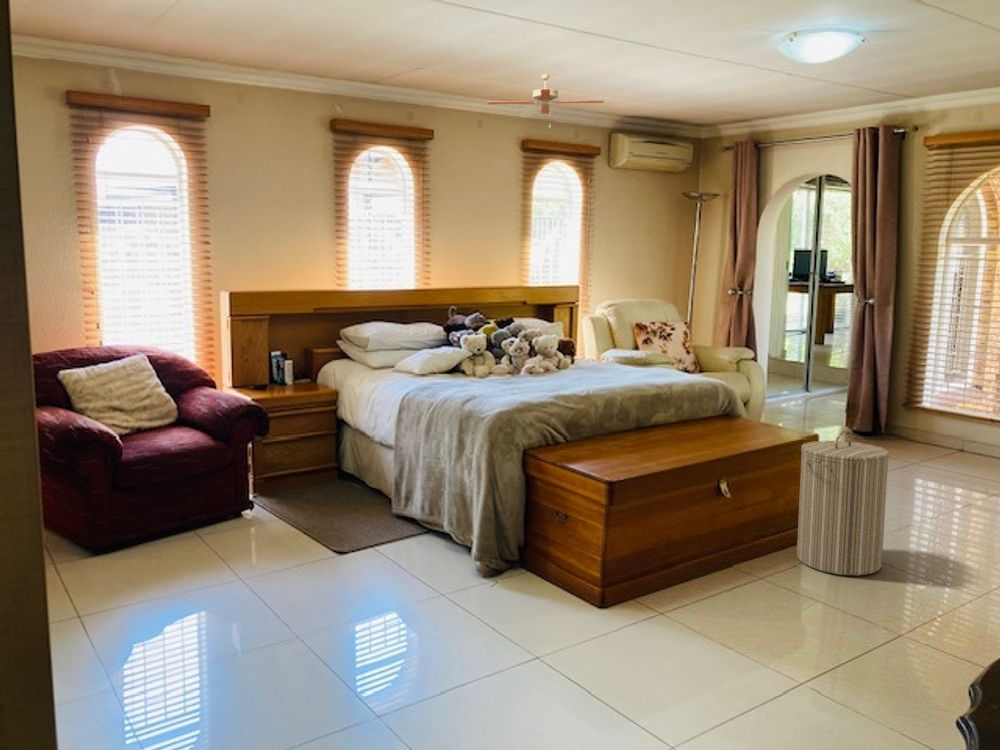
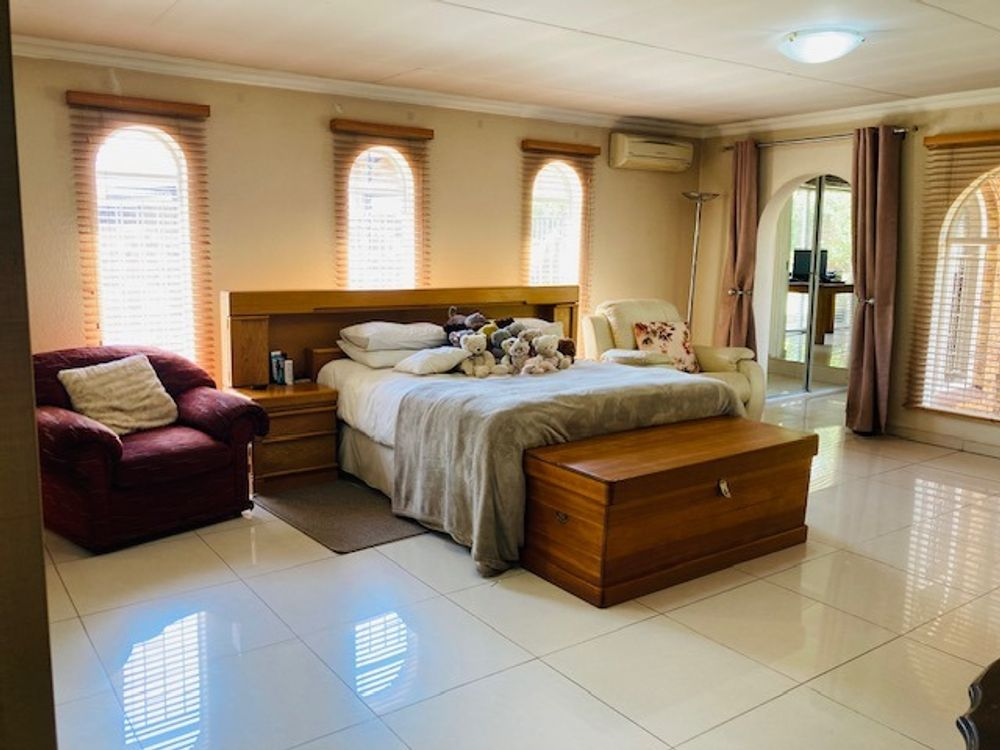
- ceiling fan [486,73,605,129]
- laundry hamper [796,429,890,576]
